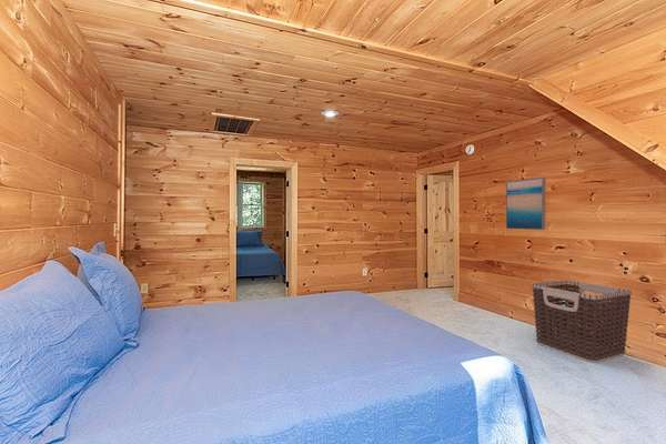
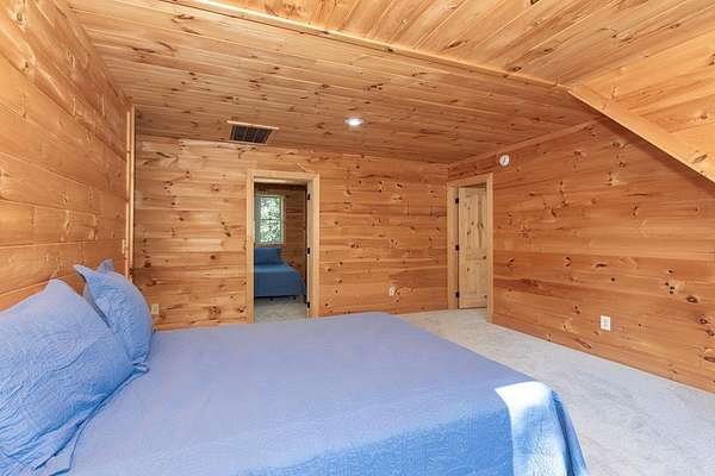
- wall art [505,176,546,231]
- clothes hamper [532,279,633,364]
